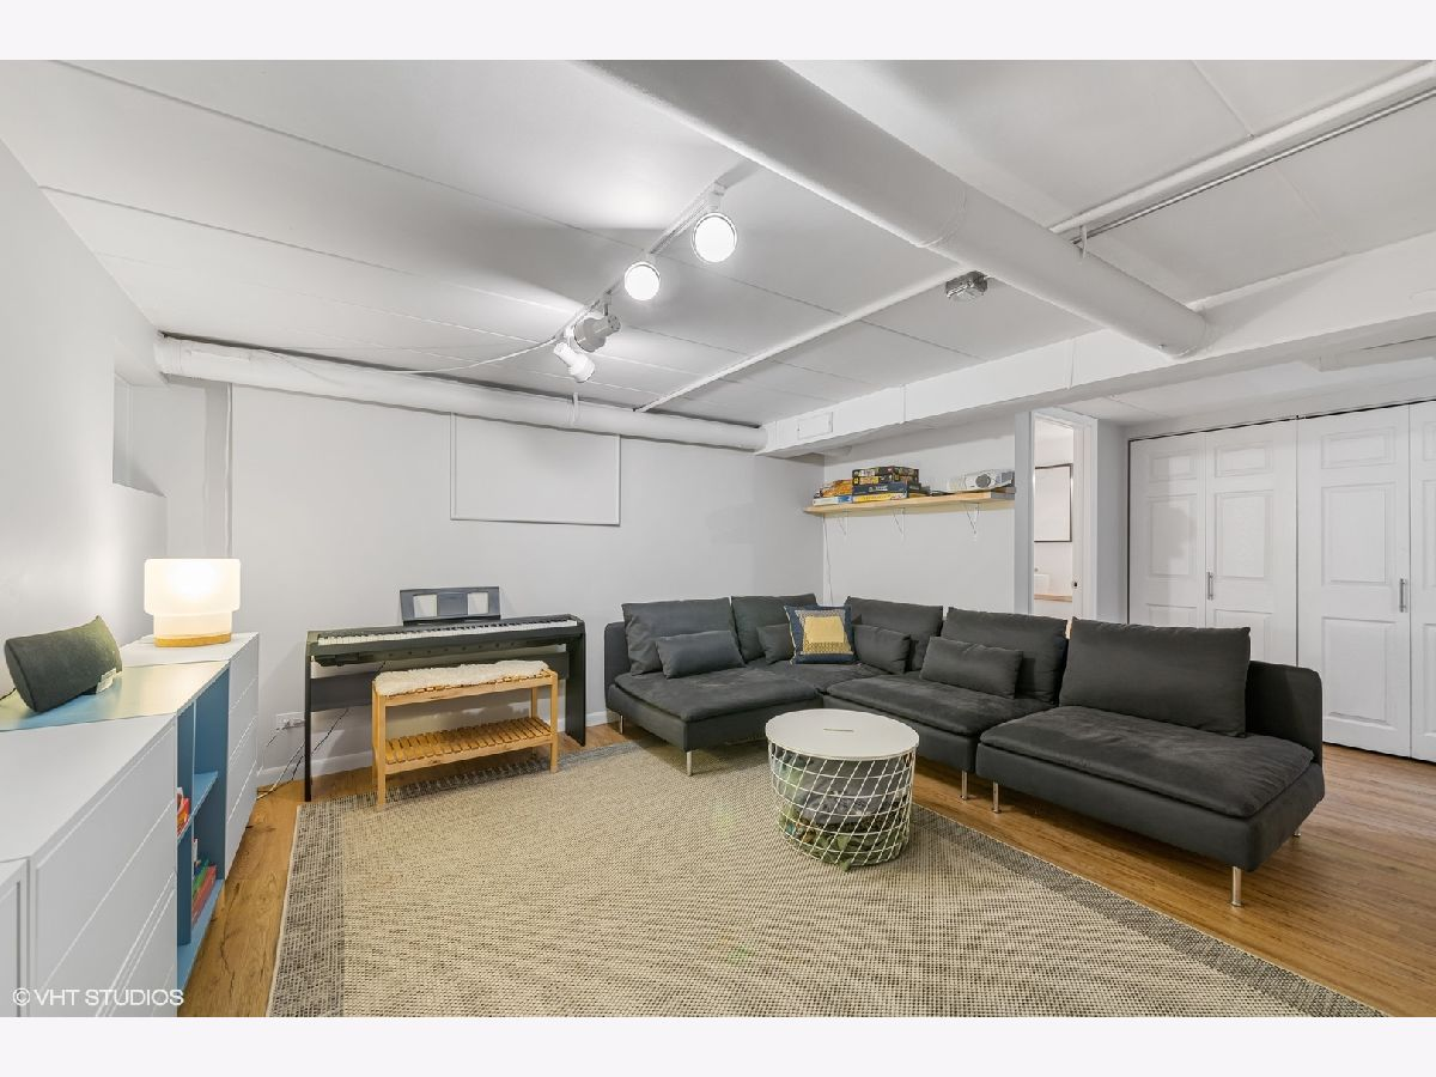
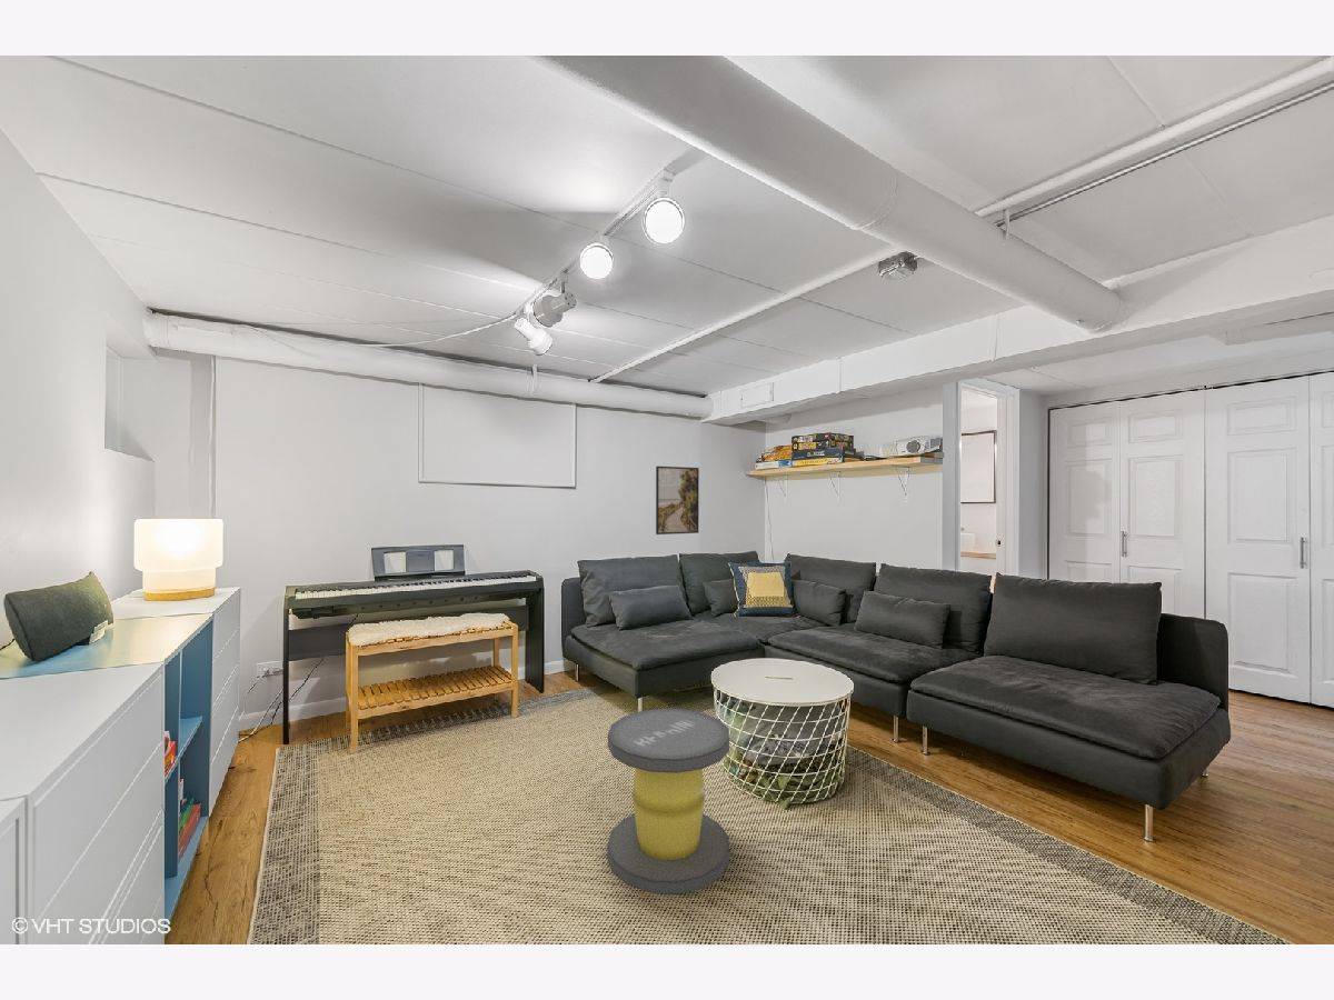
+ stool [606,708,730,894]
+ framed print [655,466,700,536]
